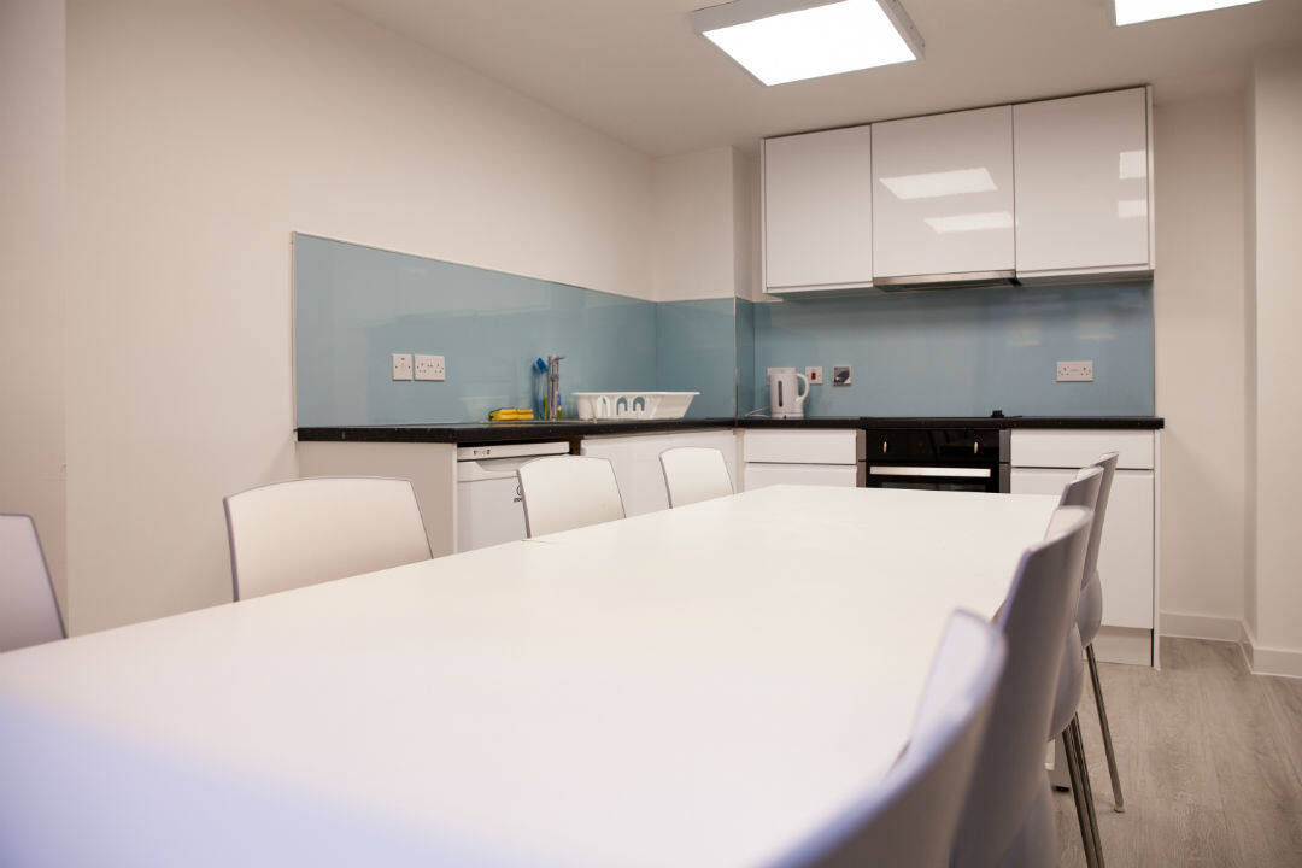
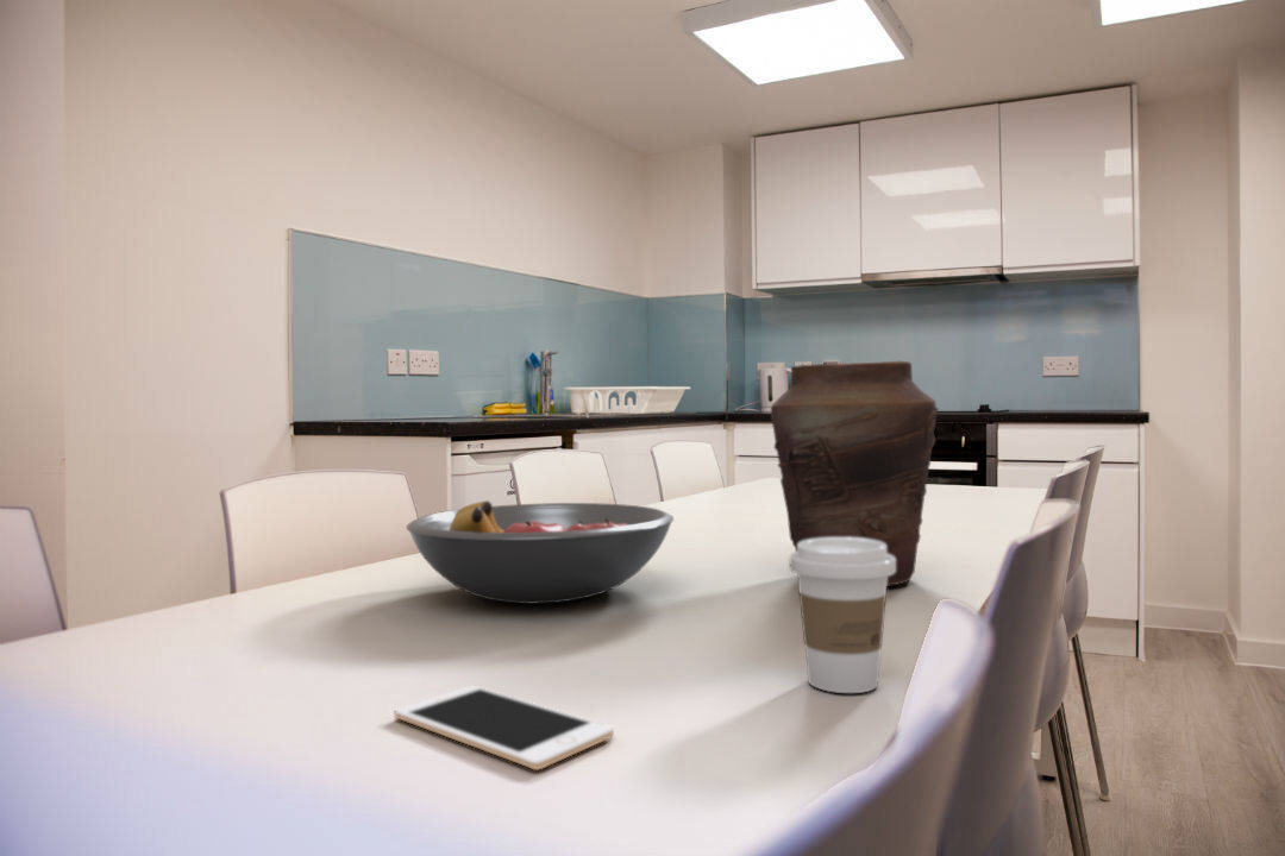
+ vase [770,360,939,587]
+ coffee cup [788,537,896,694]
+ fruit bowl [405,499,675,605]
+ cell phone [394,685,615,770]
